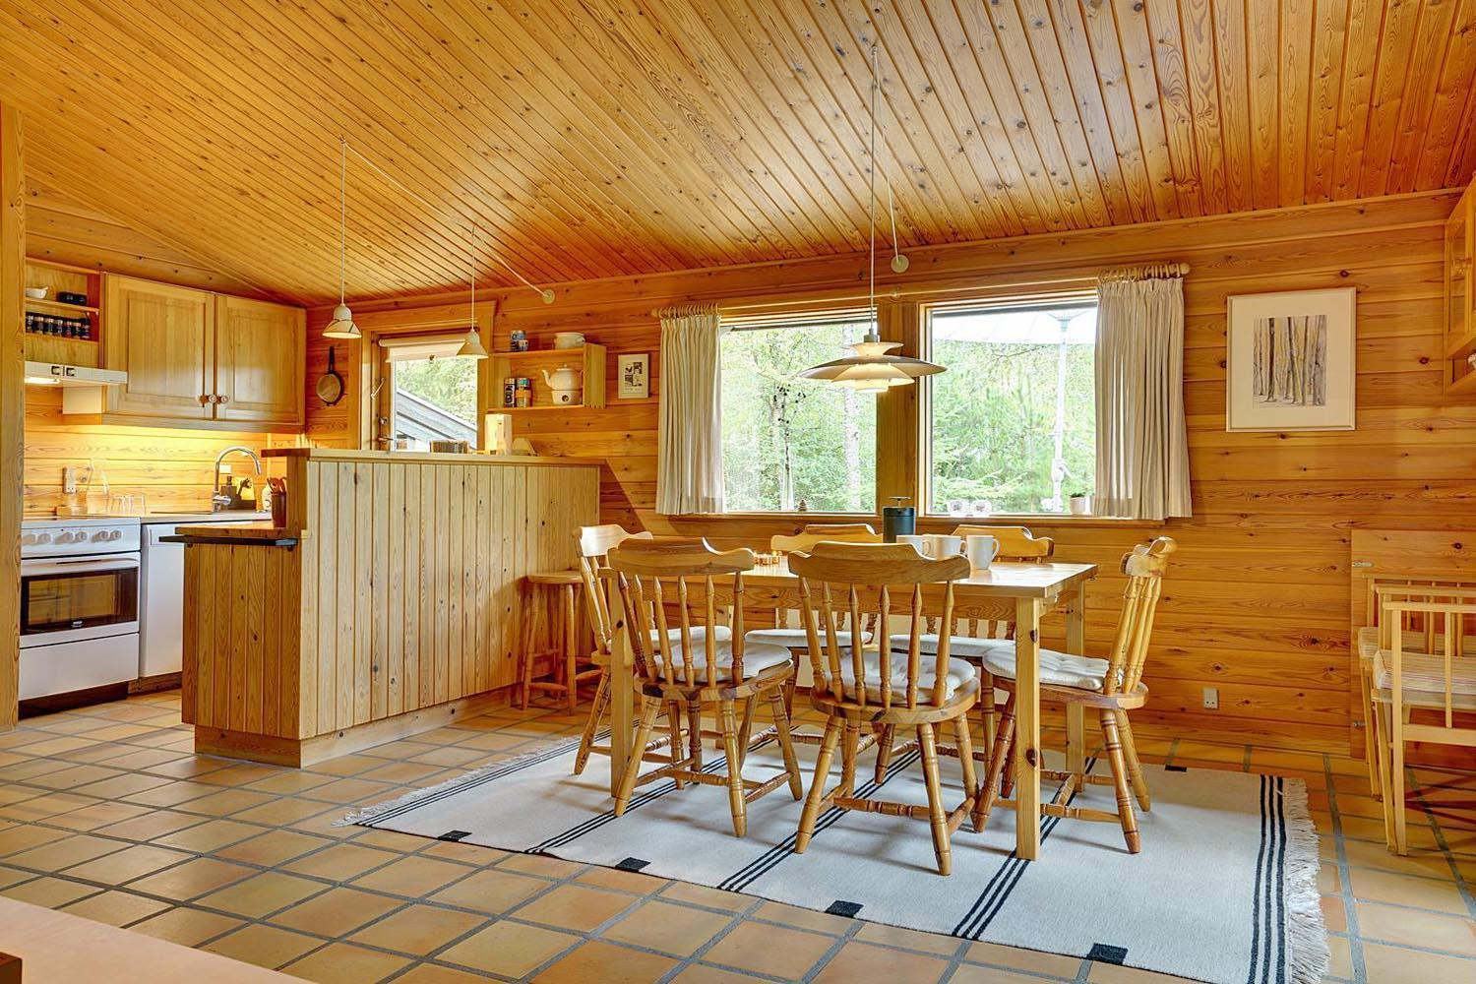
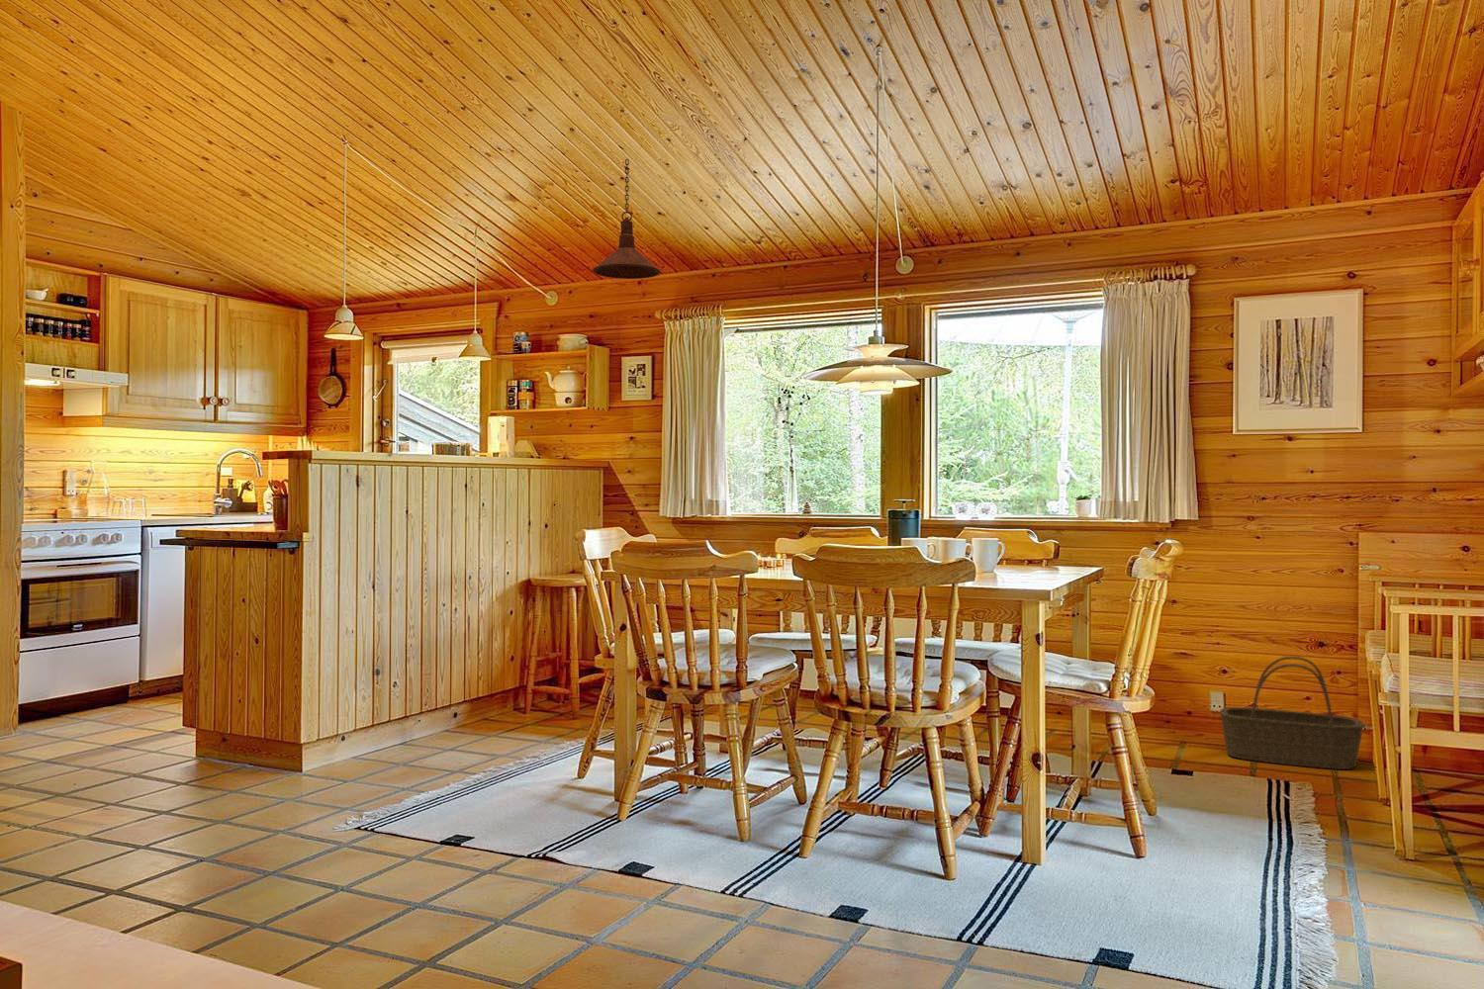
+ basket [1219,656,1365,770]
+ pendant light [592,158,661,280]
